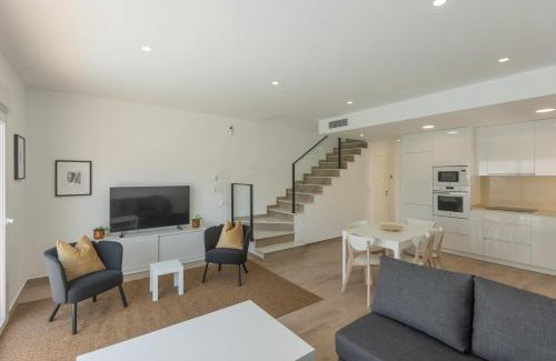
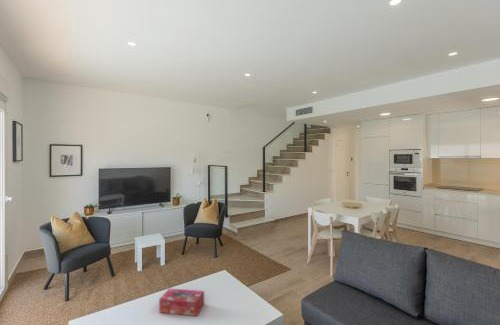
+ tissue box [158,288,205,317]
